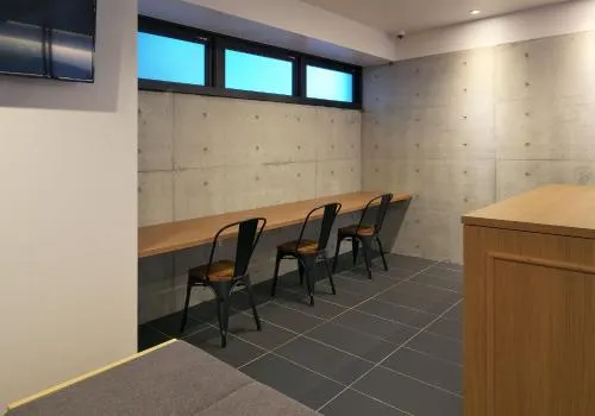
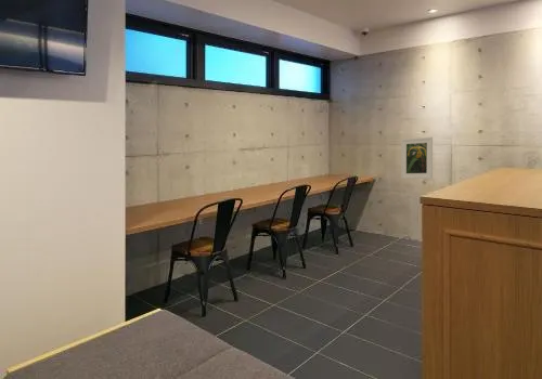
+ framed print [400,136,434,180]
